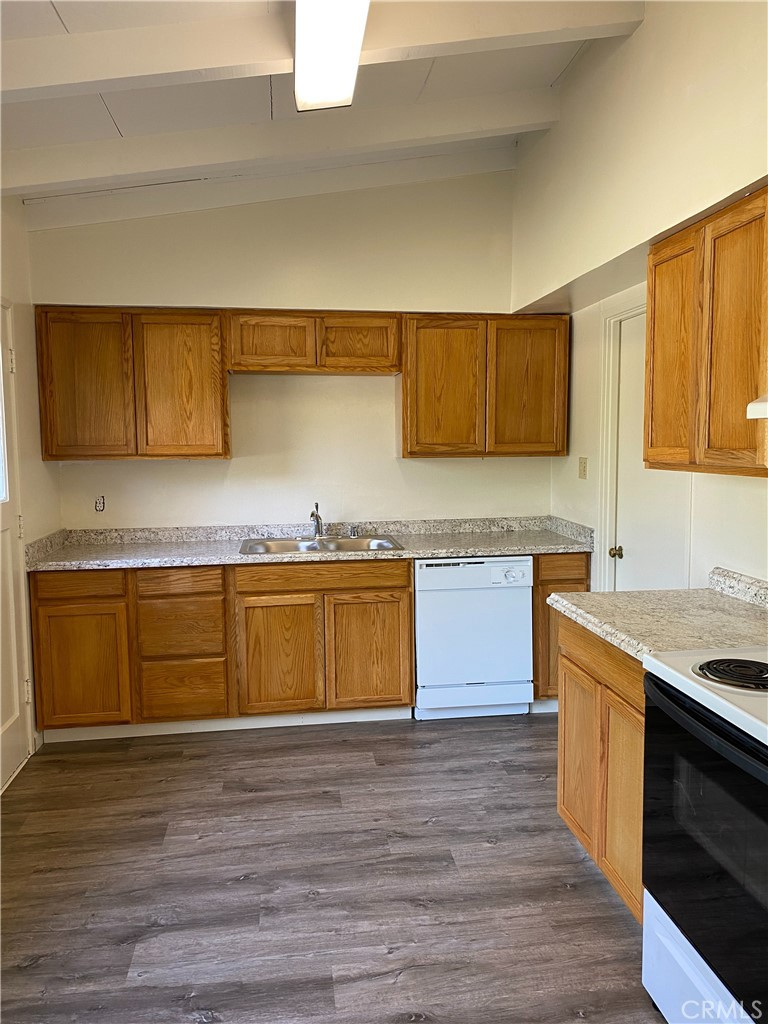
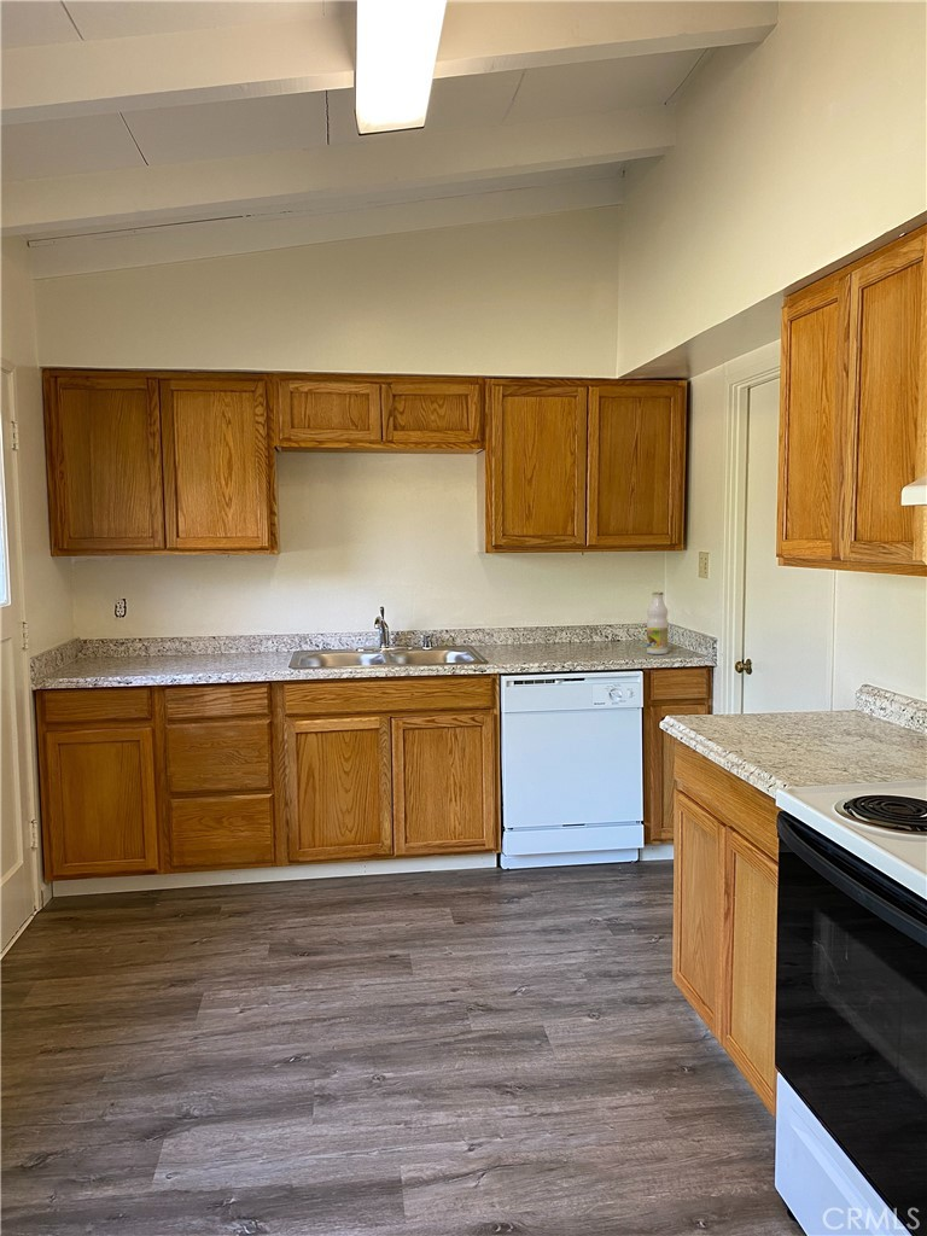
+ bottle [646,591,669,655]
